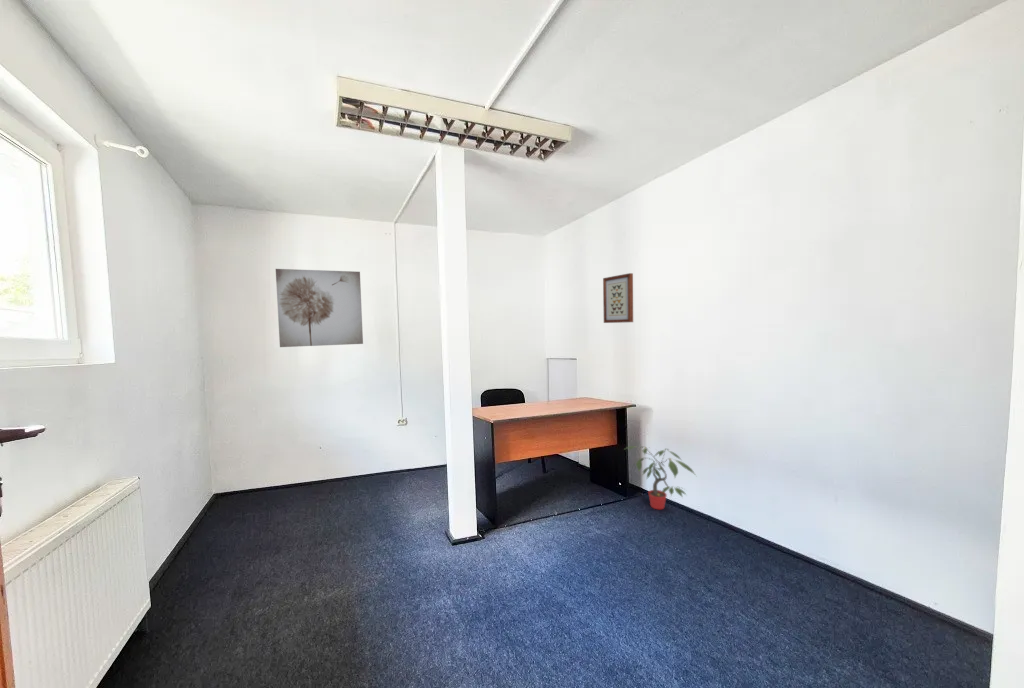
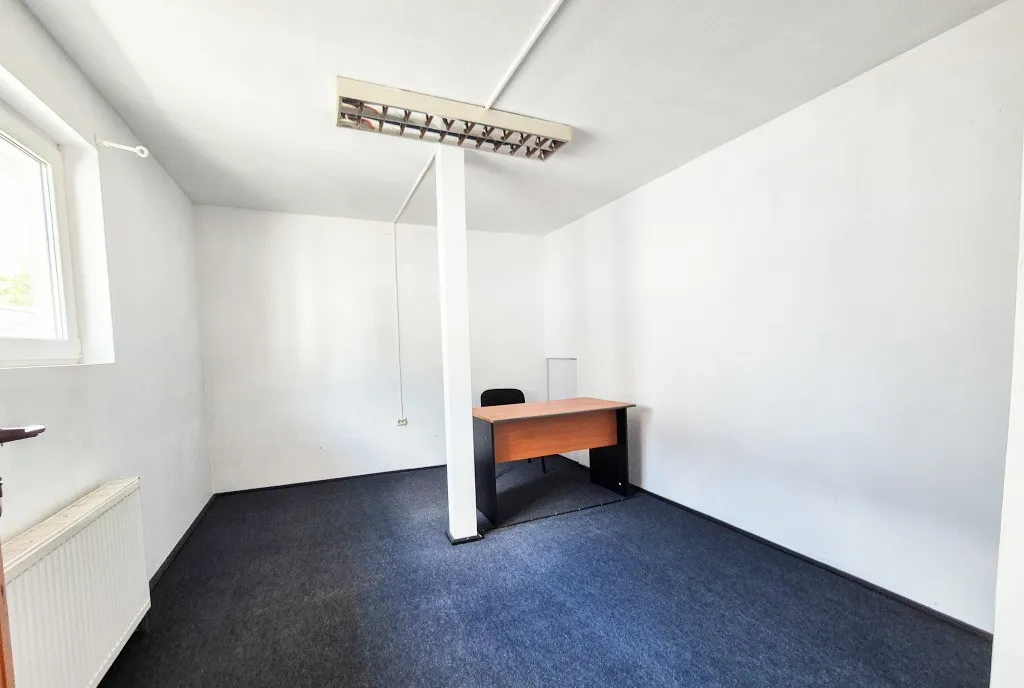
- wall art [602,272,634,324]
- wall art [275,268,364,348]
- potted plant [622,445,697,510]
